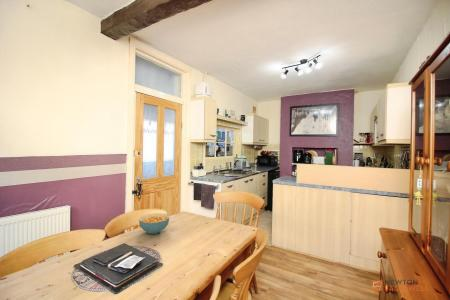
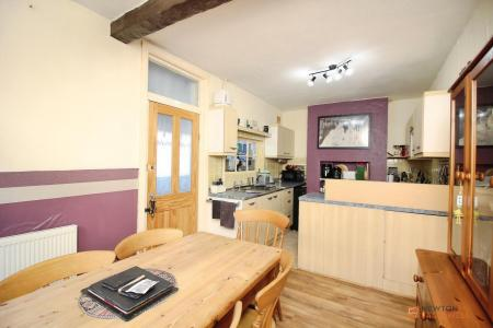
- cereal bowl [138,212,170,235]
